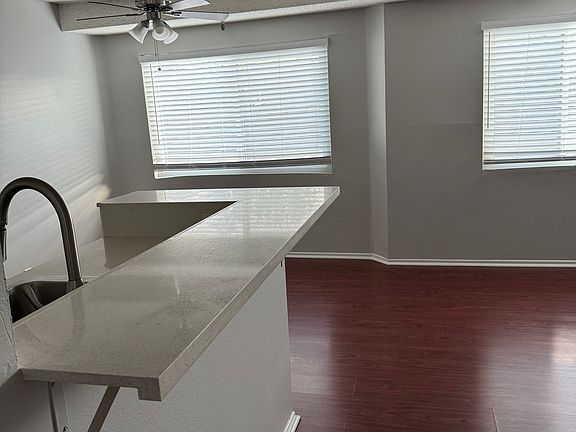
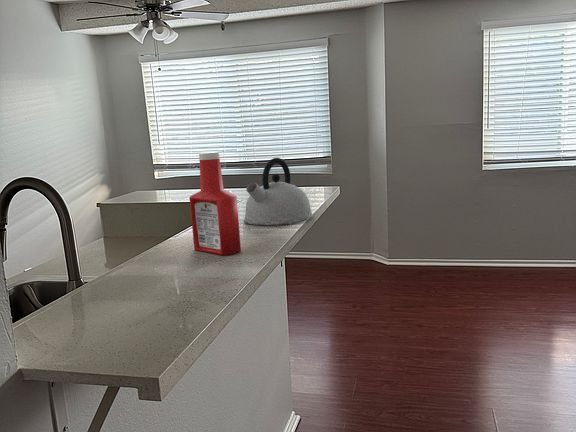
+ kettle [243,157,314,226]
+ soap bottle [188,151,242,256]
